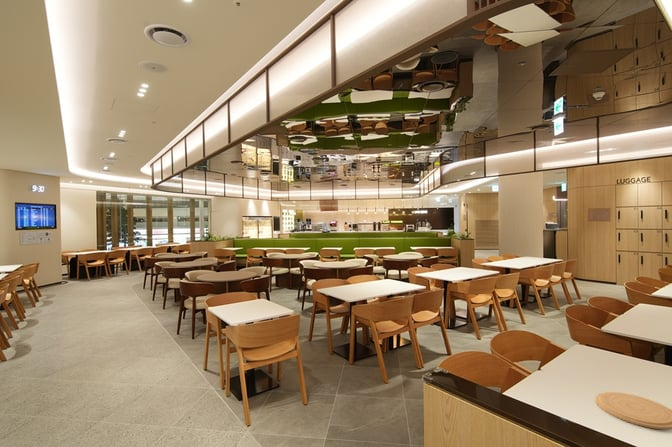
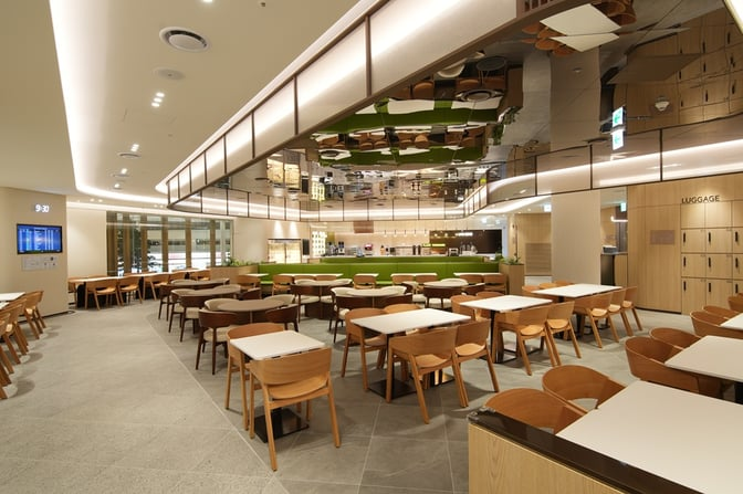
- plate [594,391,672,430]
